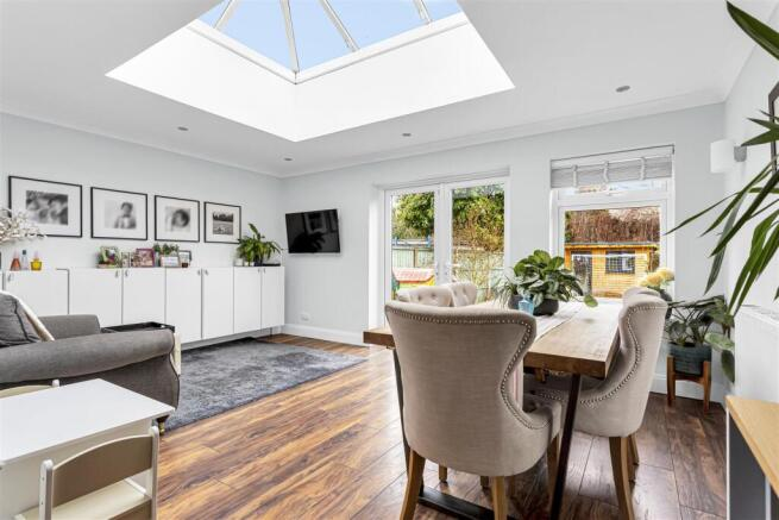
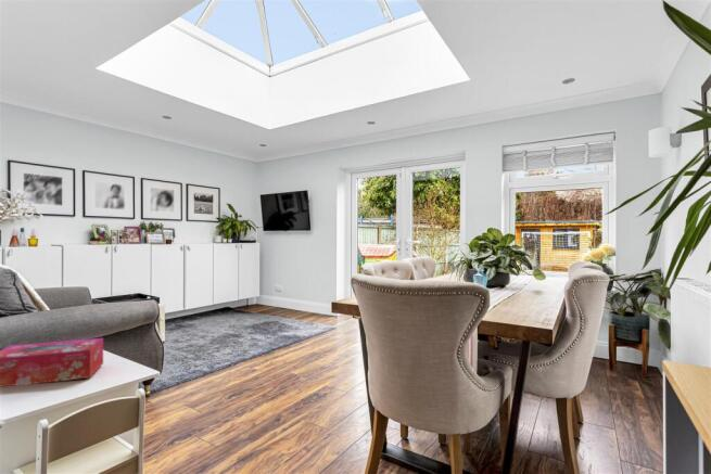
+ tissue box [0,337,104,388]
